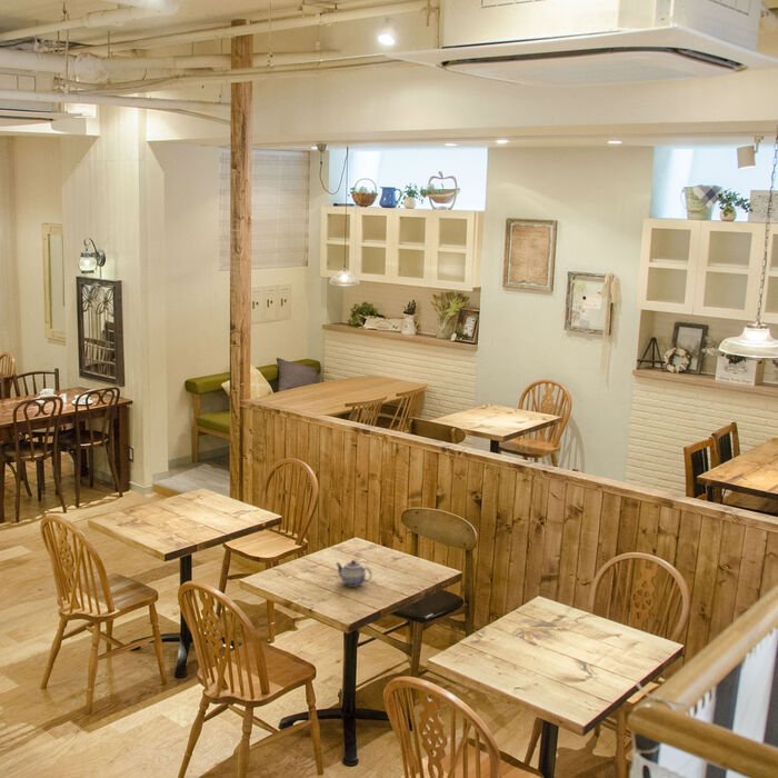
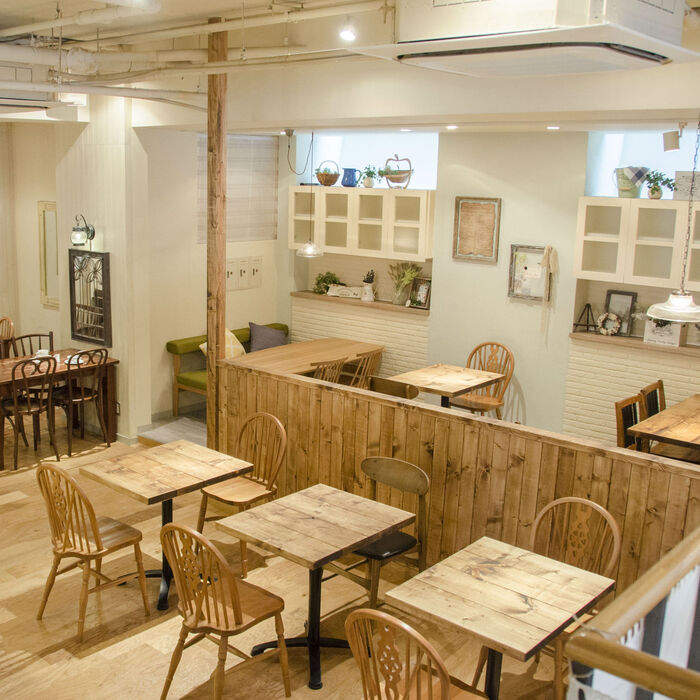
- teapot [335,559,372,588]
